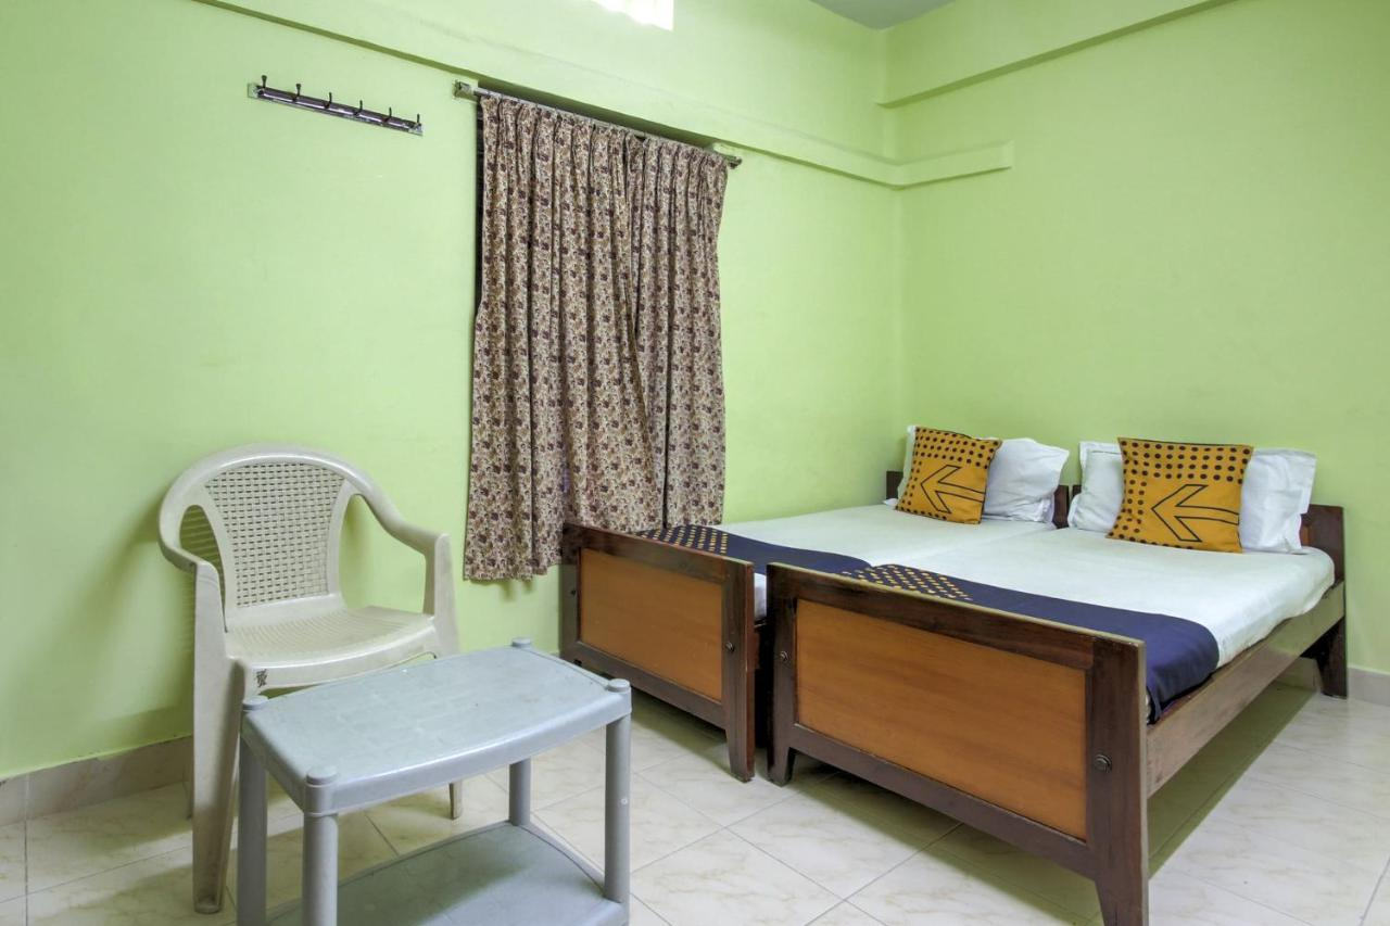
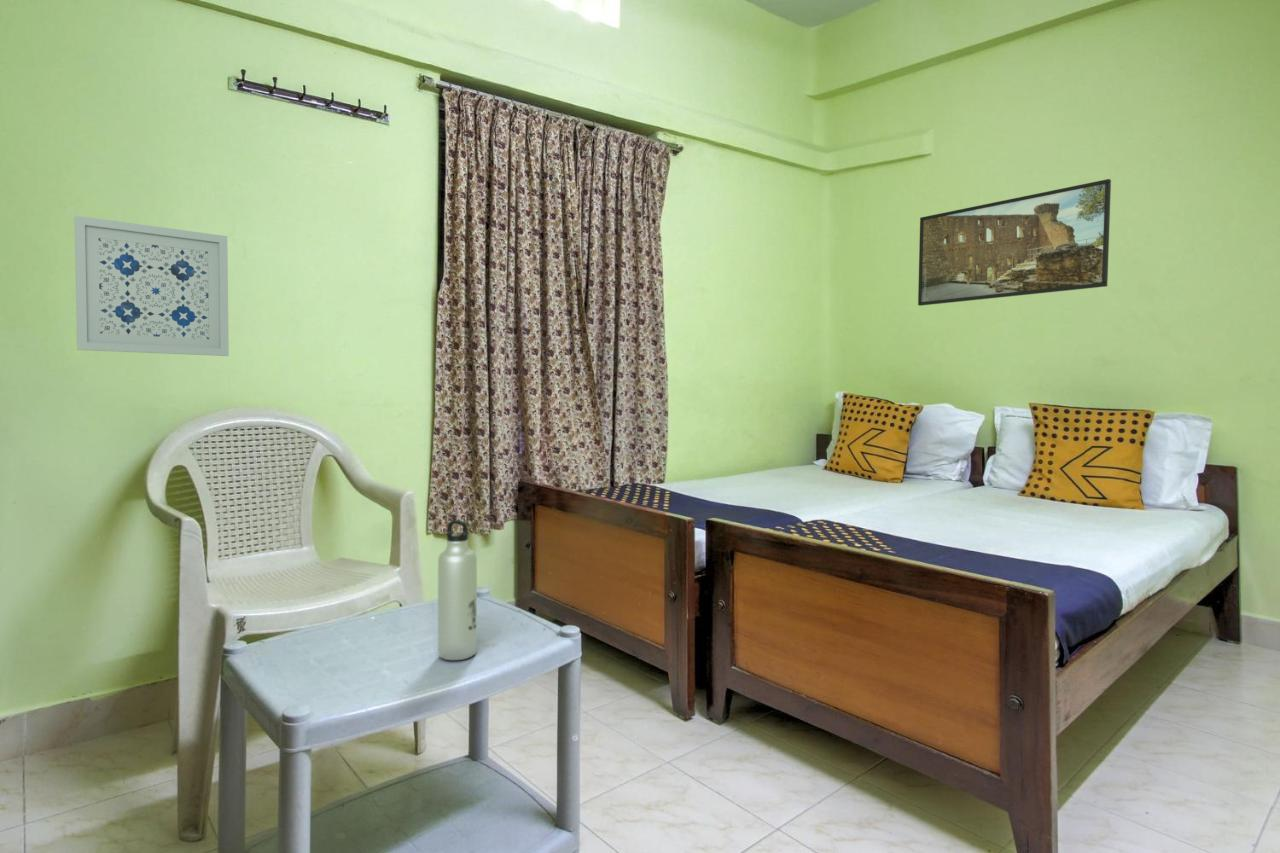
+ water bottle [437,519,478,661]
+ wall art [74,215,230,357]
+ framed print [917,178,1112,307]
